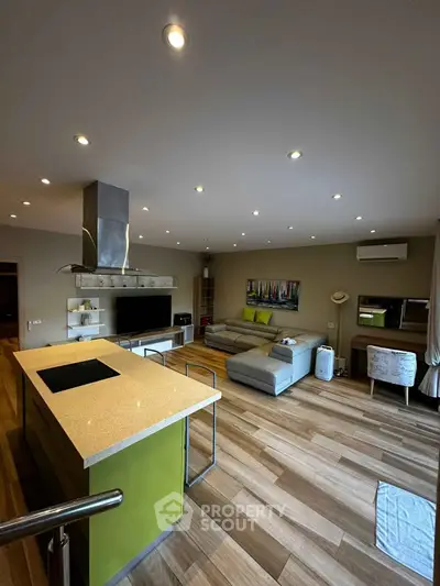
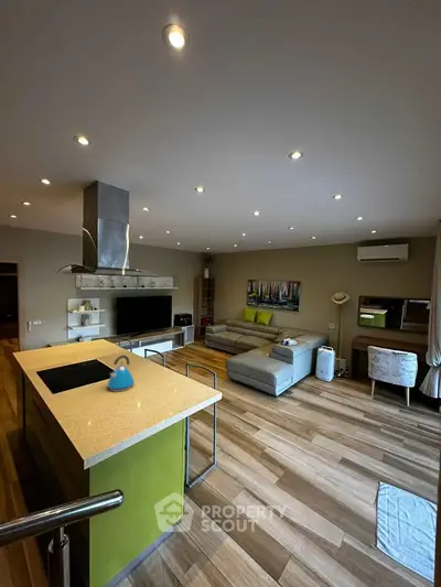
+ kettle [106,355,136,392]
